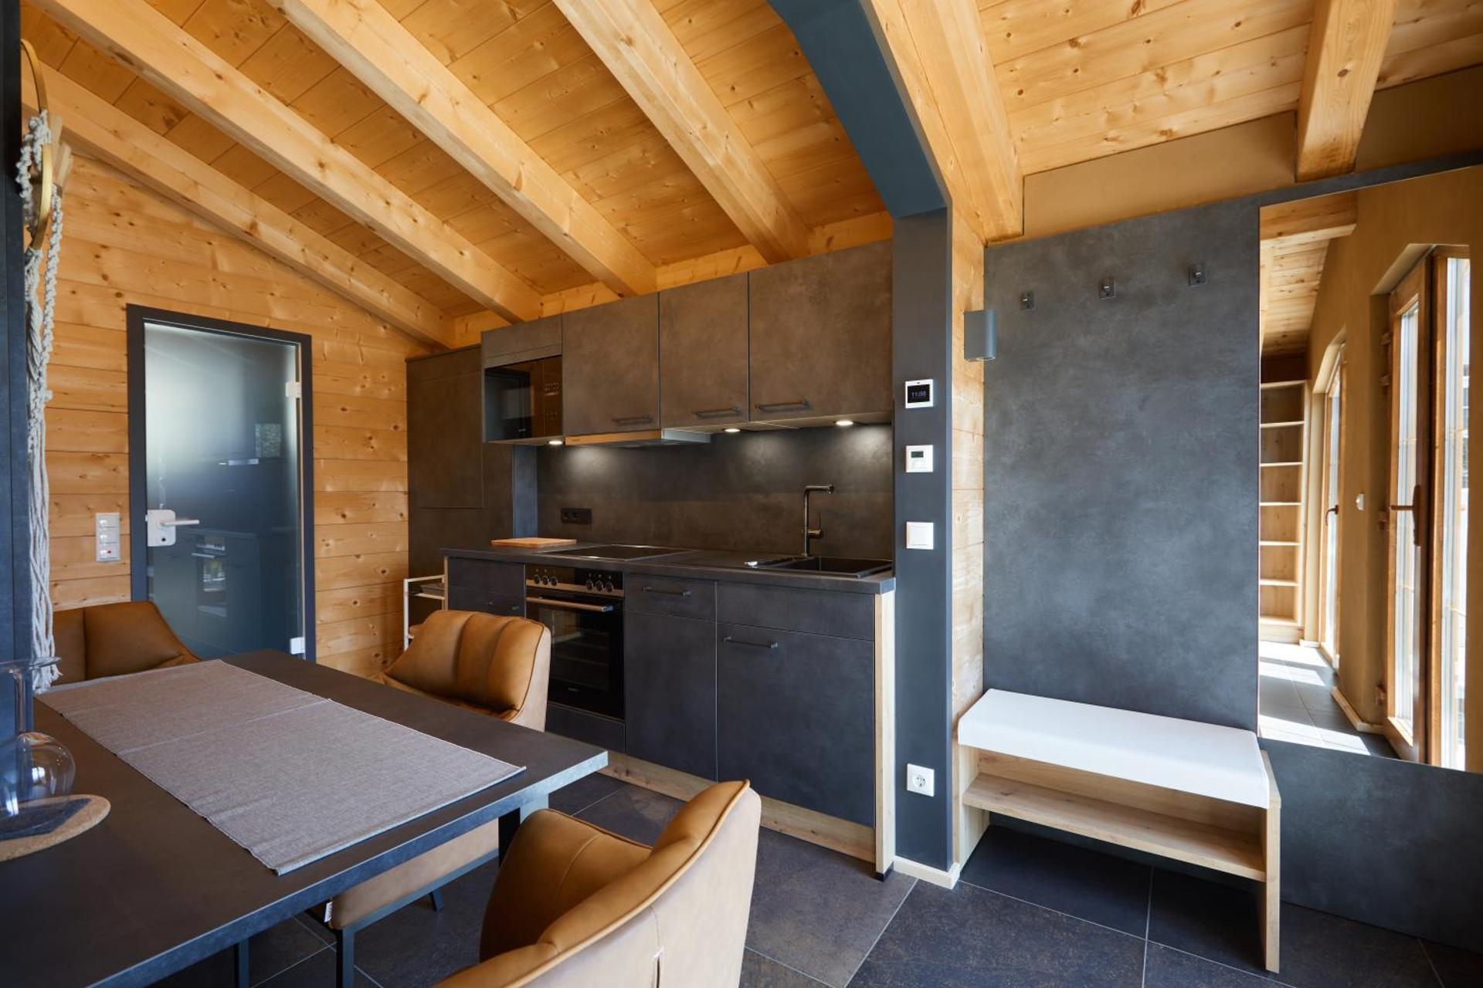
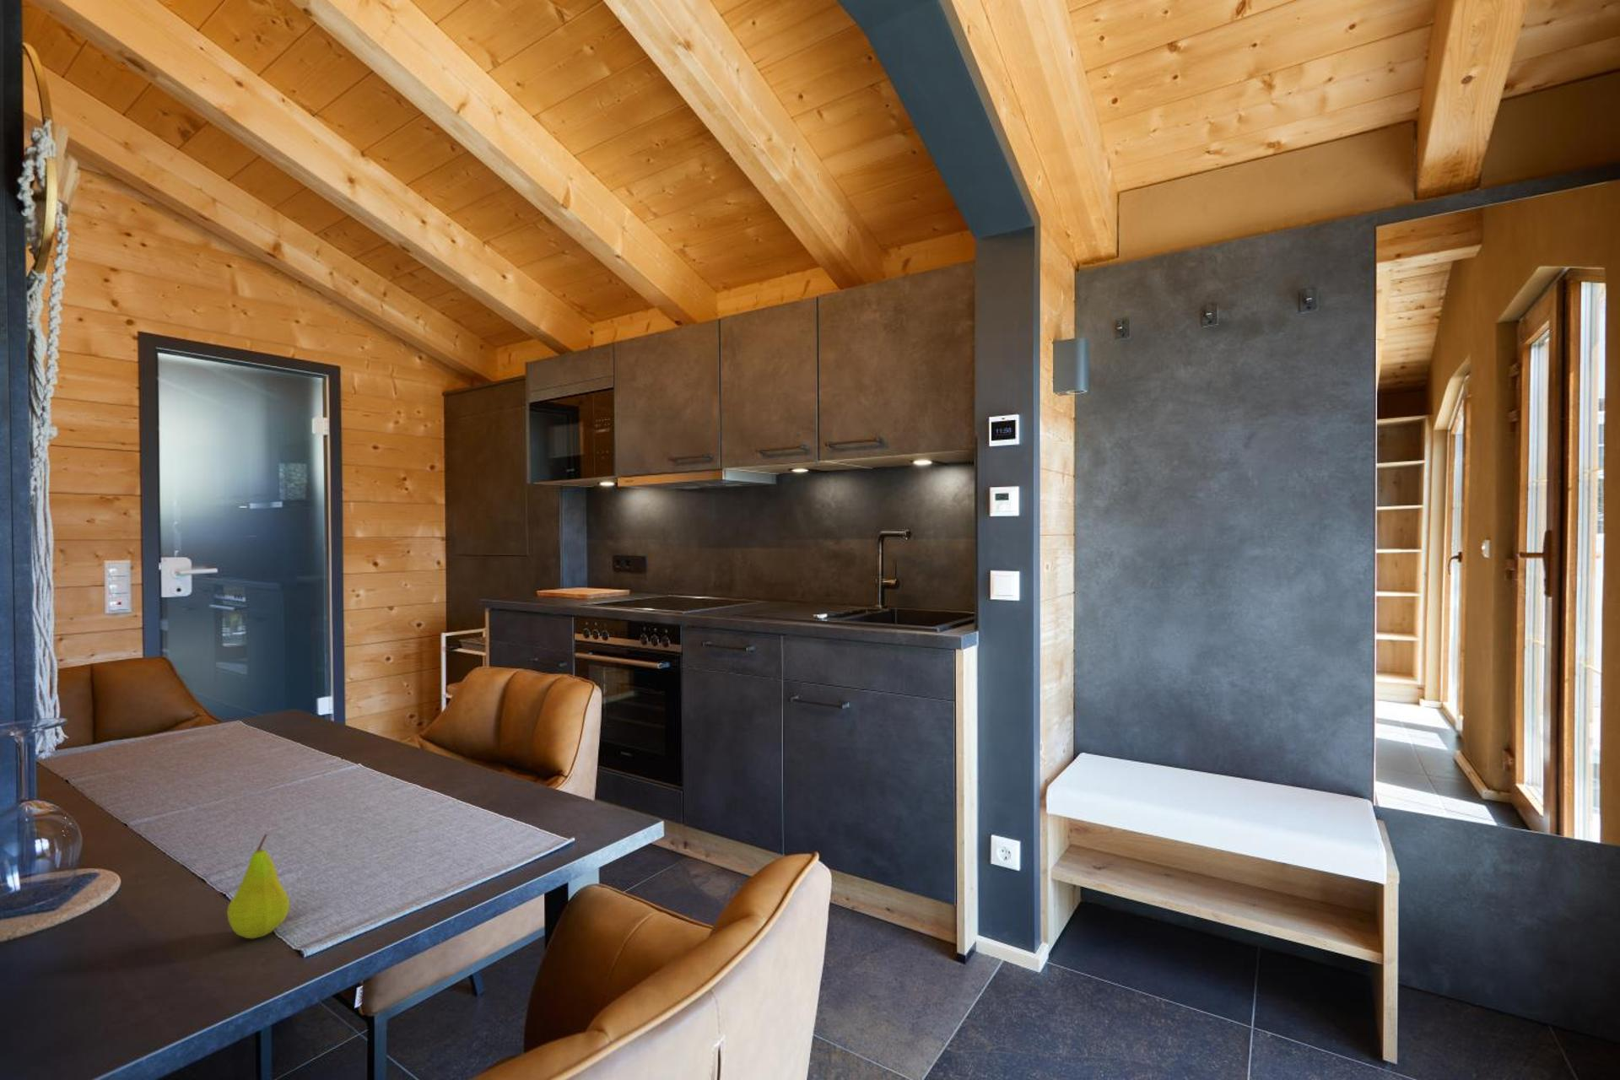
+ fruit [227,833,290,939]
